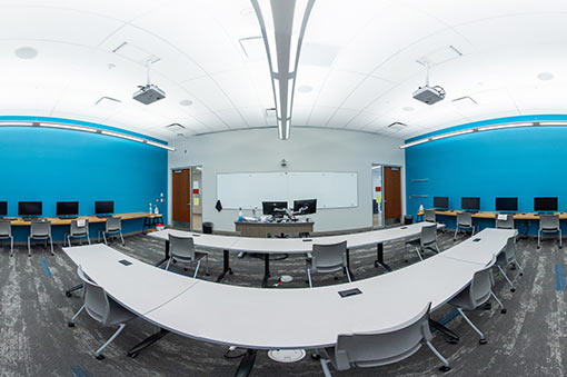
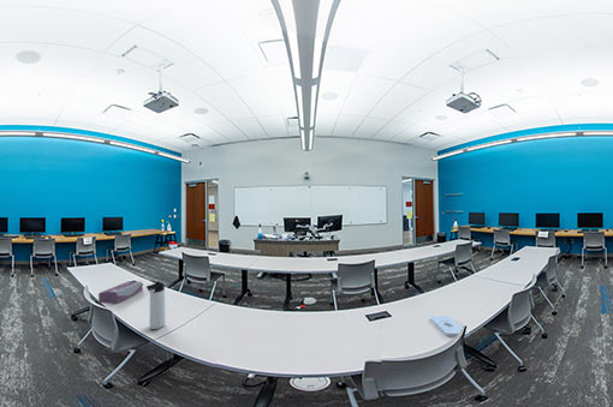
+ thermos bottle [145,280,167,330]
+ notepad [429,315,471,337]
+ tissue box [97,281,144,305]
